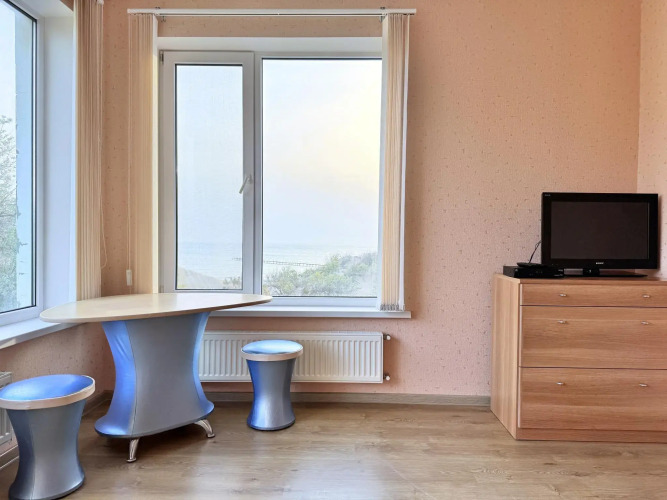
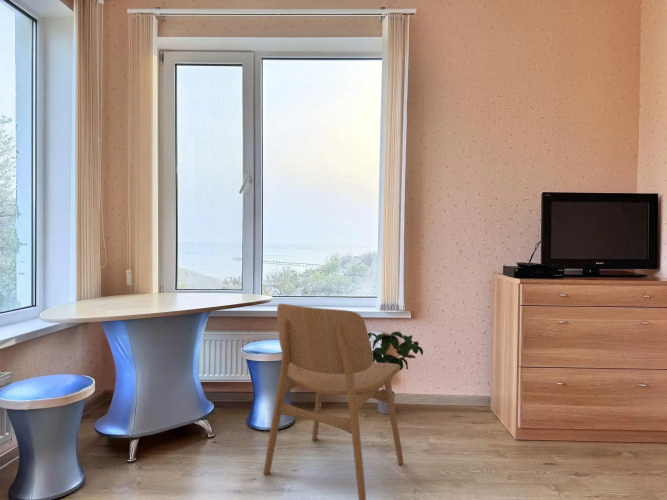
+ dining chair [262,303,404,500]
+ potted plant [368,331,424,415]
